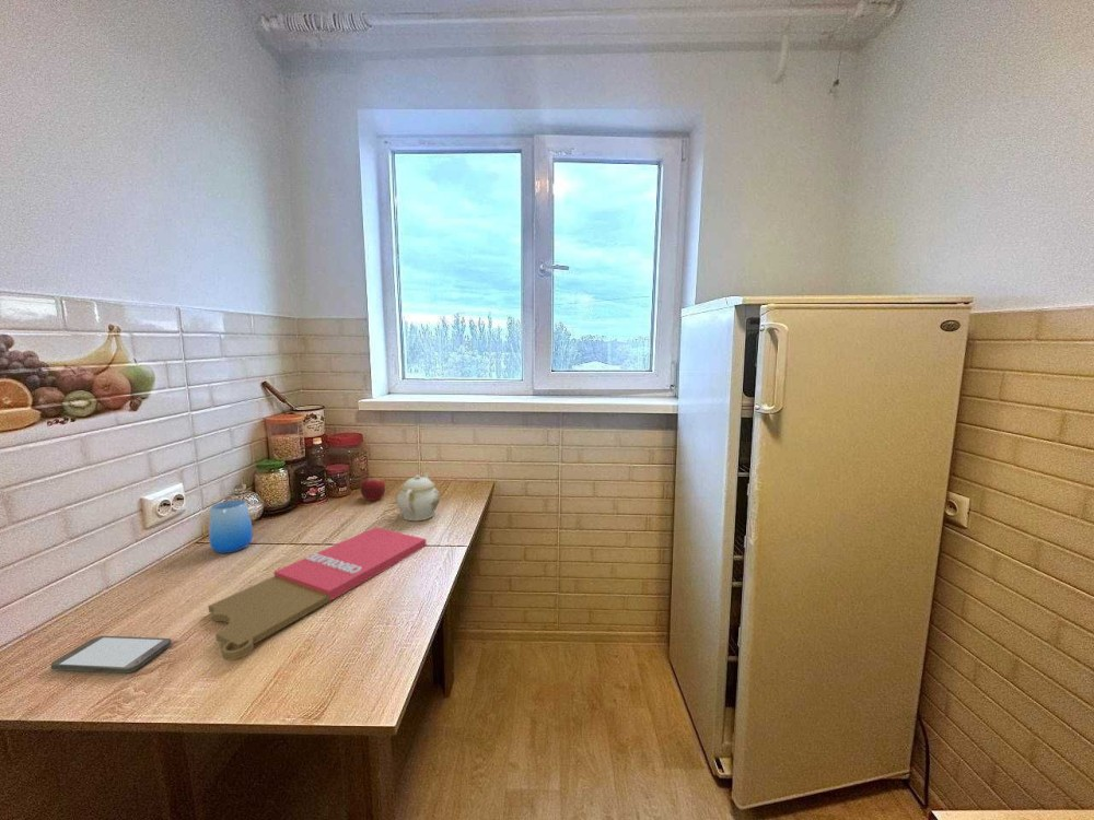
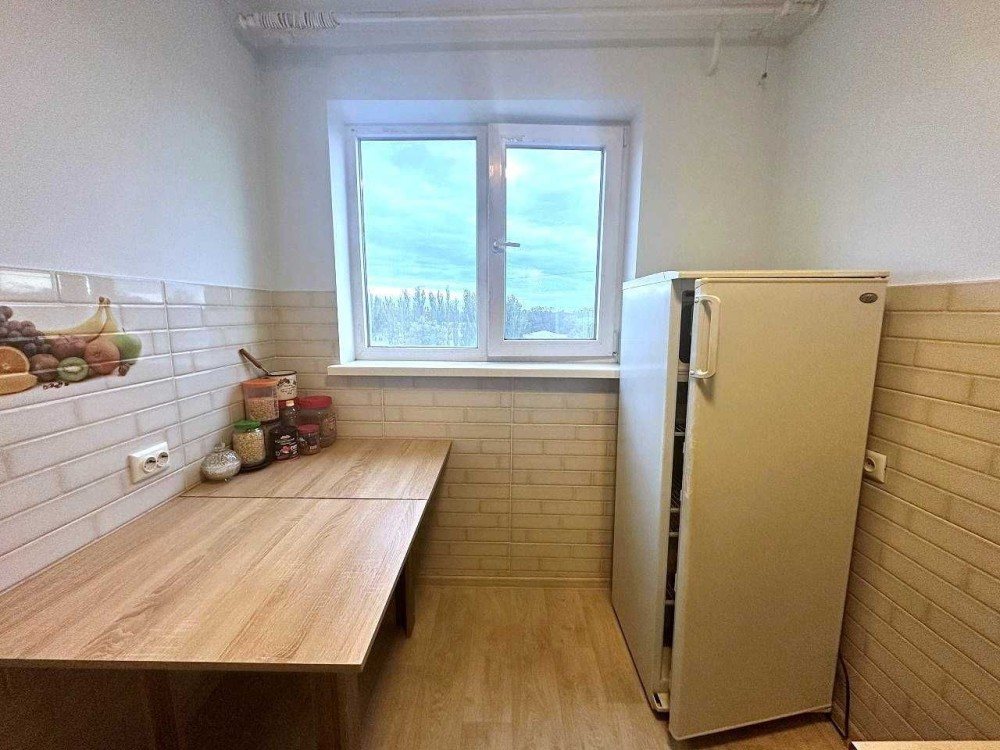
- smartphone [50,635,173,673]
- fruit [360,477,386,502]
- cup [208,499,254,554]
- cutting board [208,526,427,661]
- teapot [395,471,441,522]
